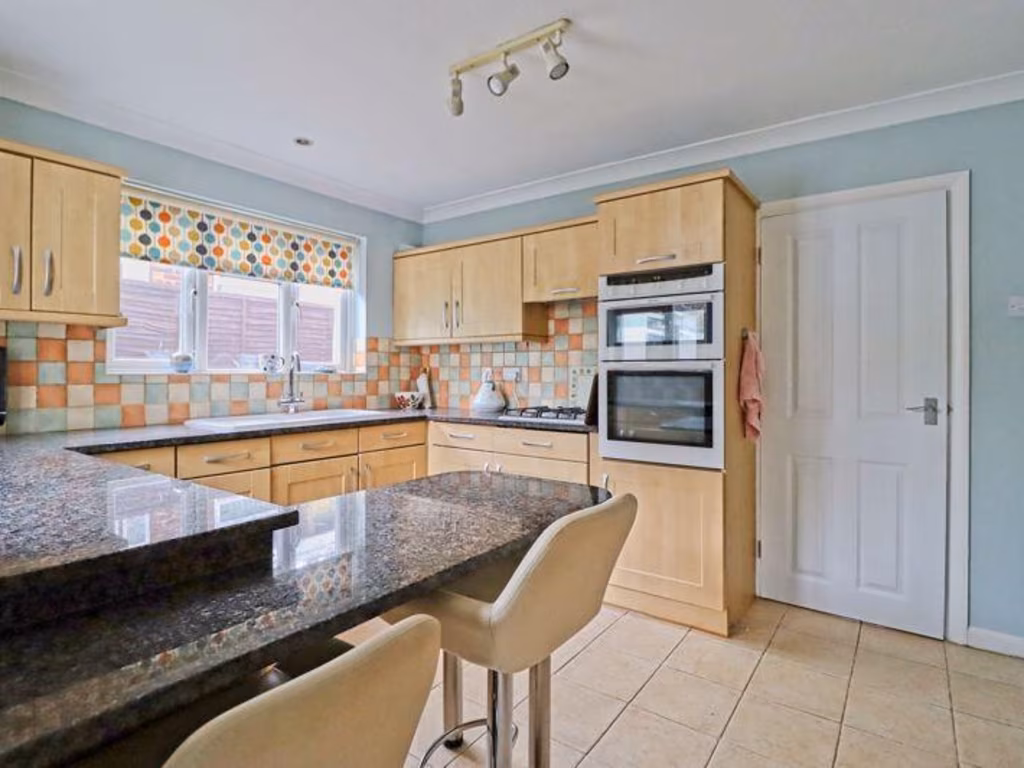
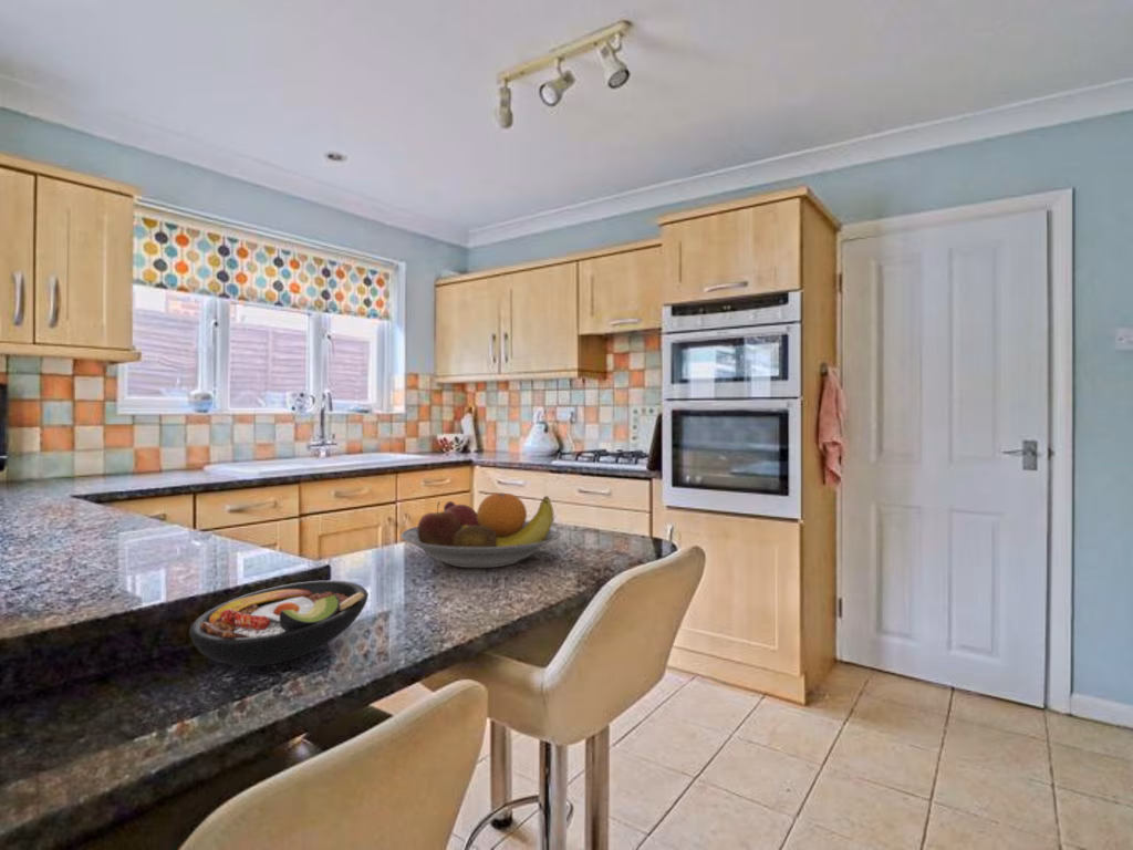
+ fruit bowl [399,491,562,569]
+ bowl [188,579,370,667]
